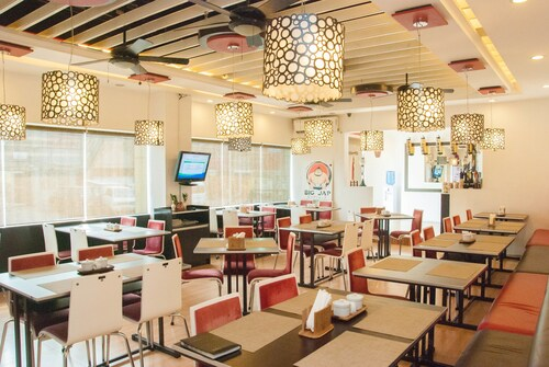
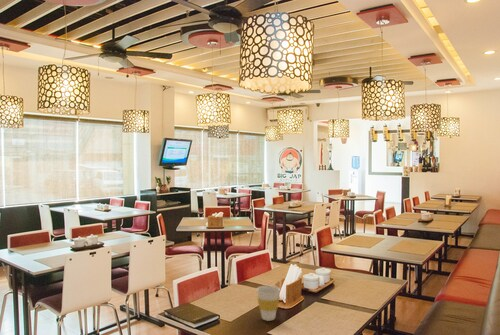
+ cup [255,285,281,322]
